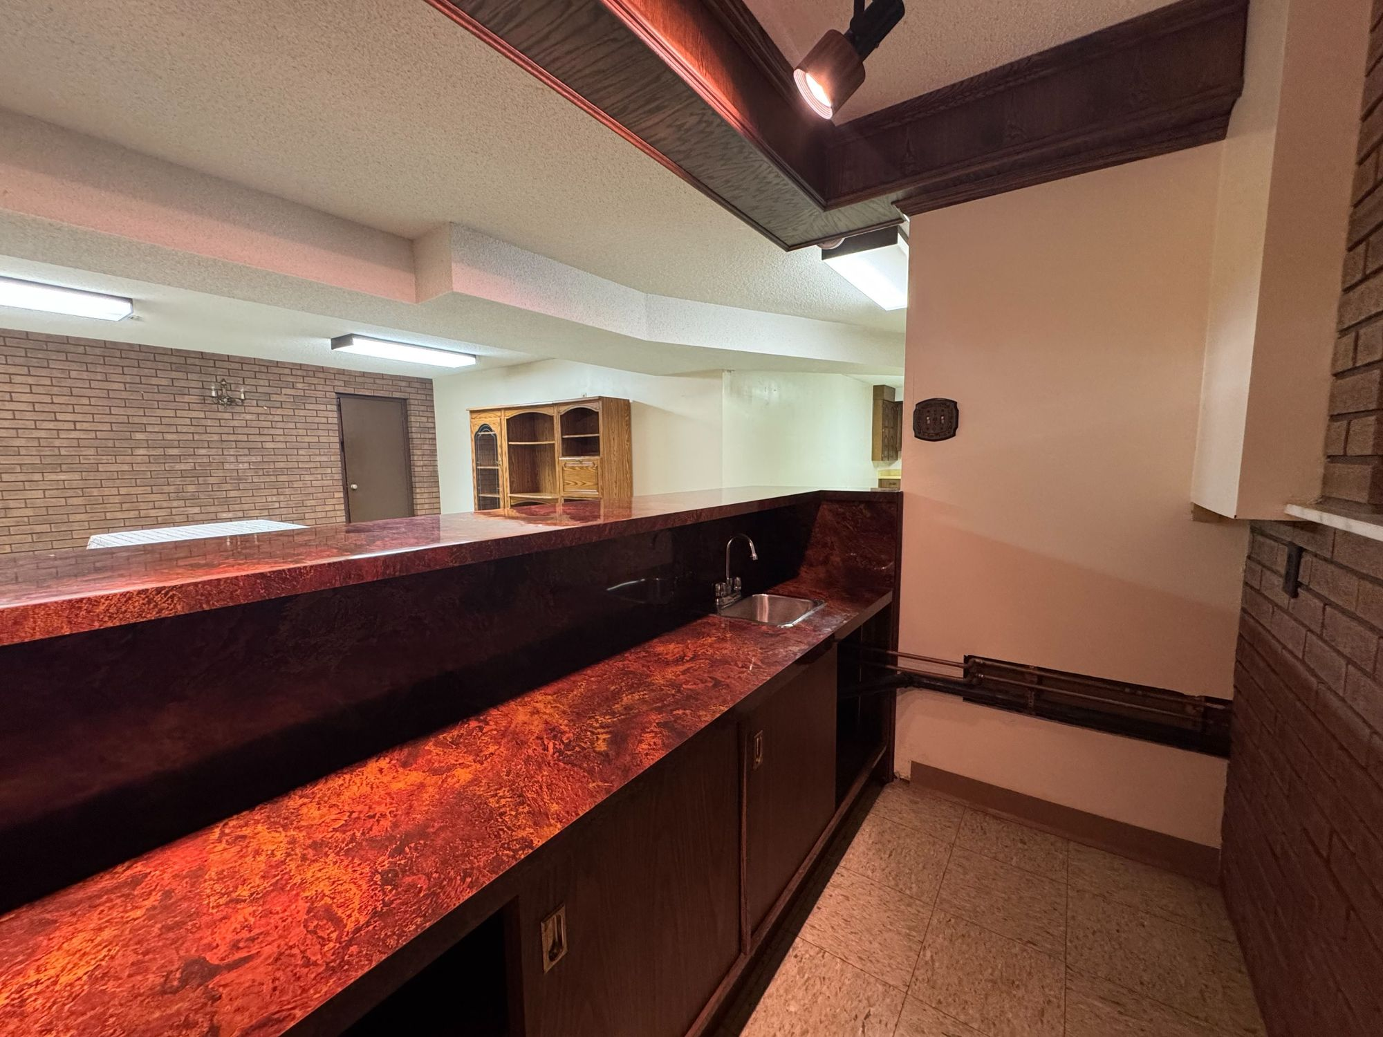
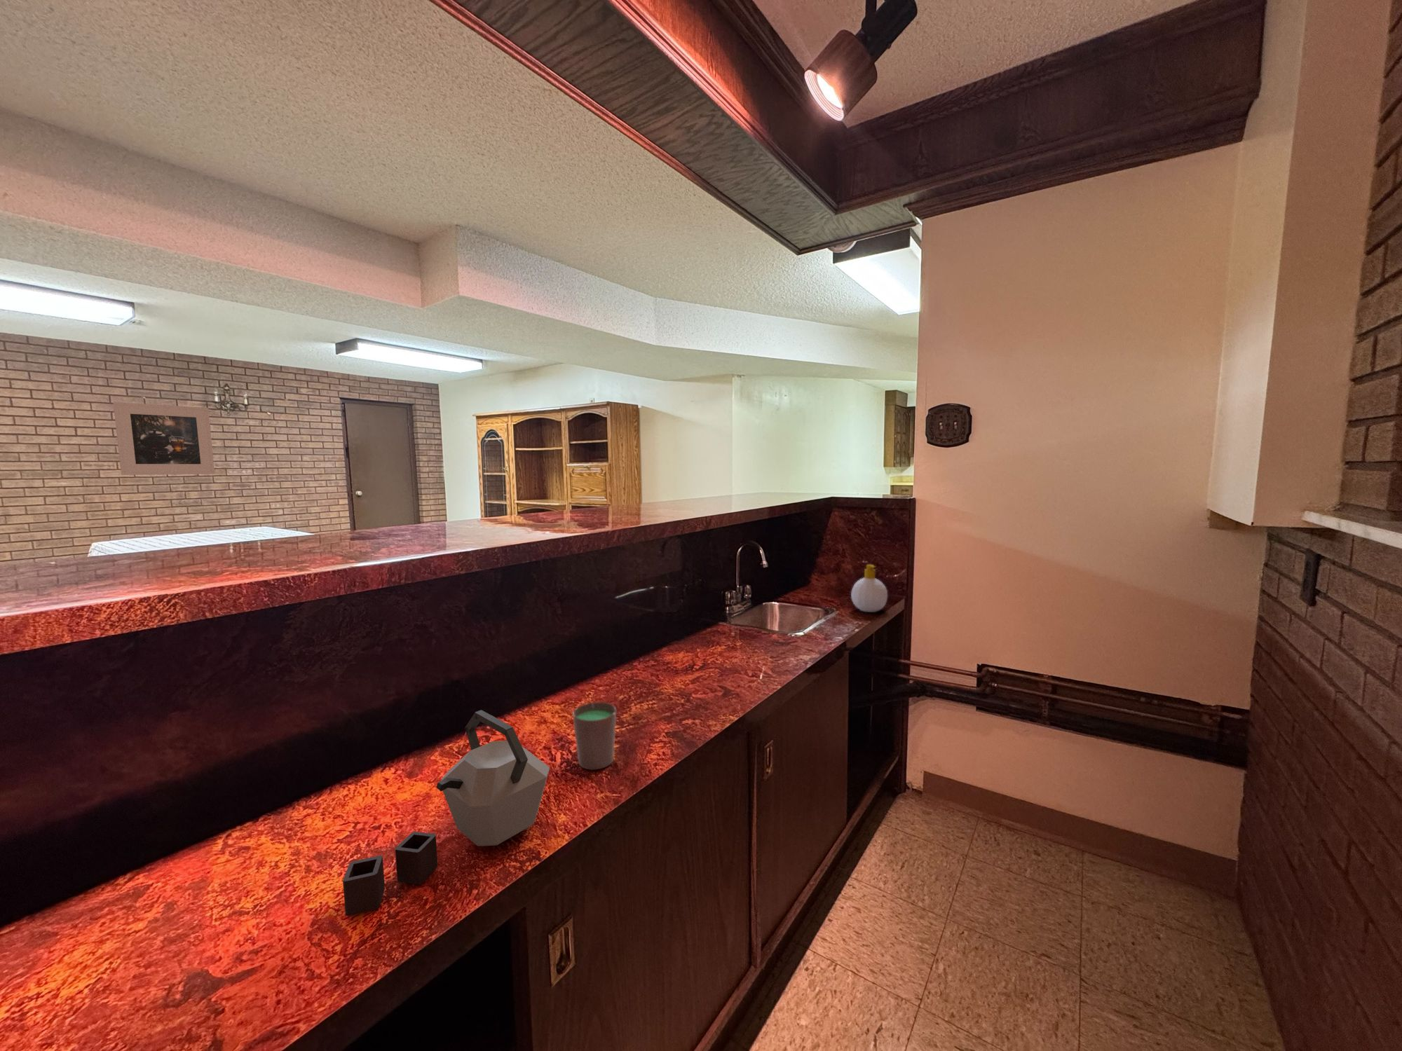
+ cup [572,701,617,771]
+ kettle [342,710,550,916]
+ soap bottle [850,564,889,613]
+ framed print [113,402,215,476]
